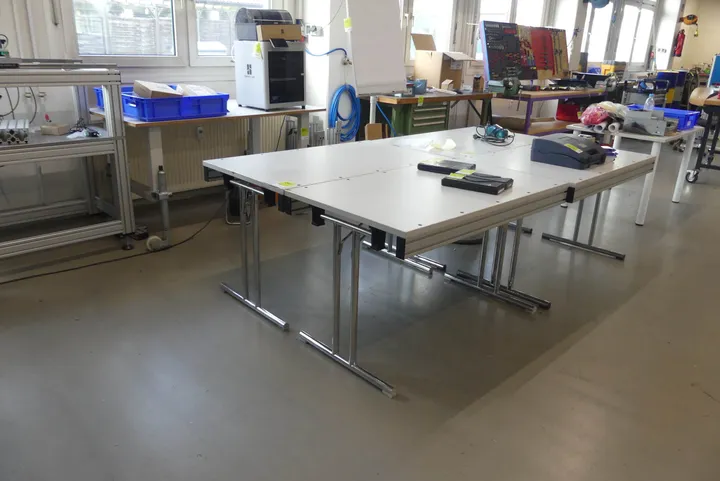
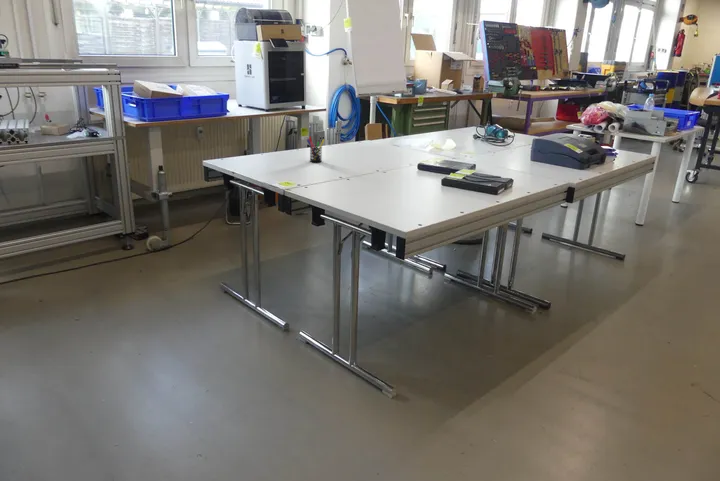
+ pen holder [306,136,325,163]
